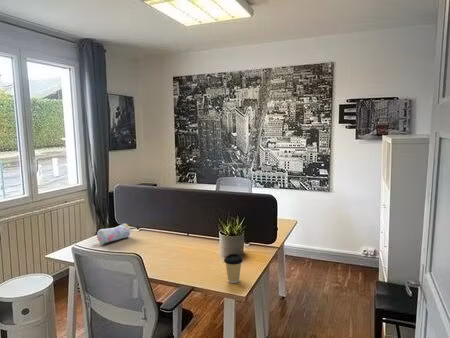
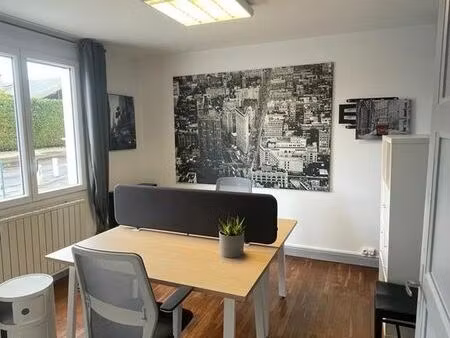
- pencil case [96,223,131,245]
- coffee cup [223,253,244,284]
